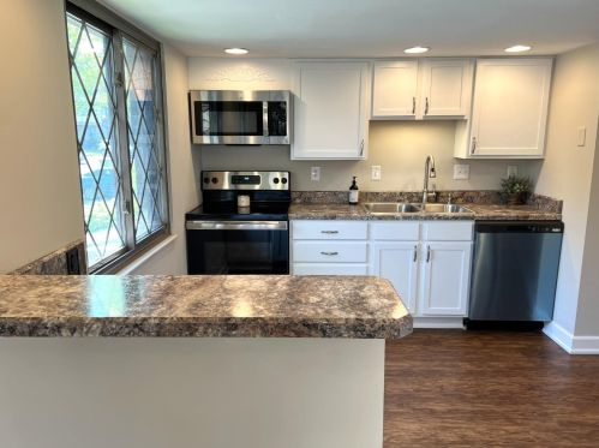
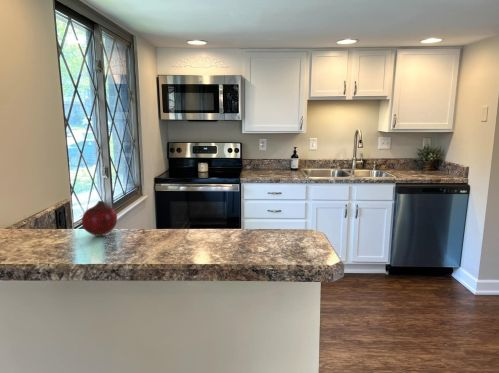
+ fruit [81,200,118,237]
